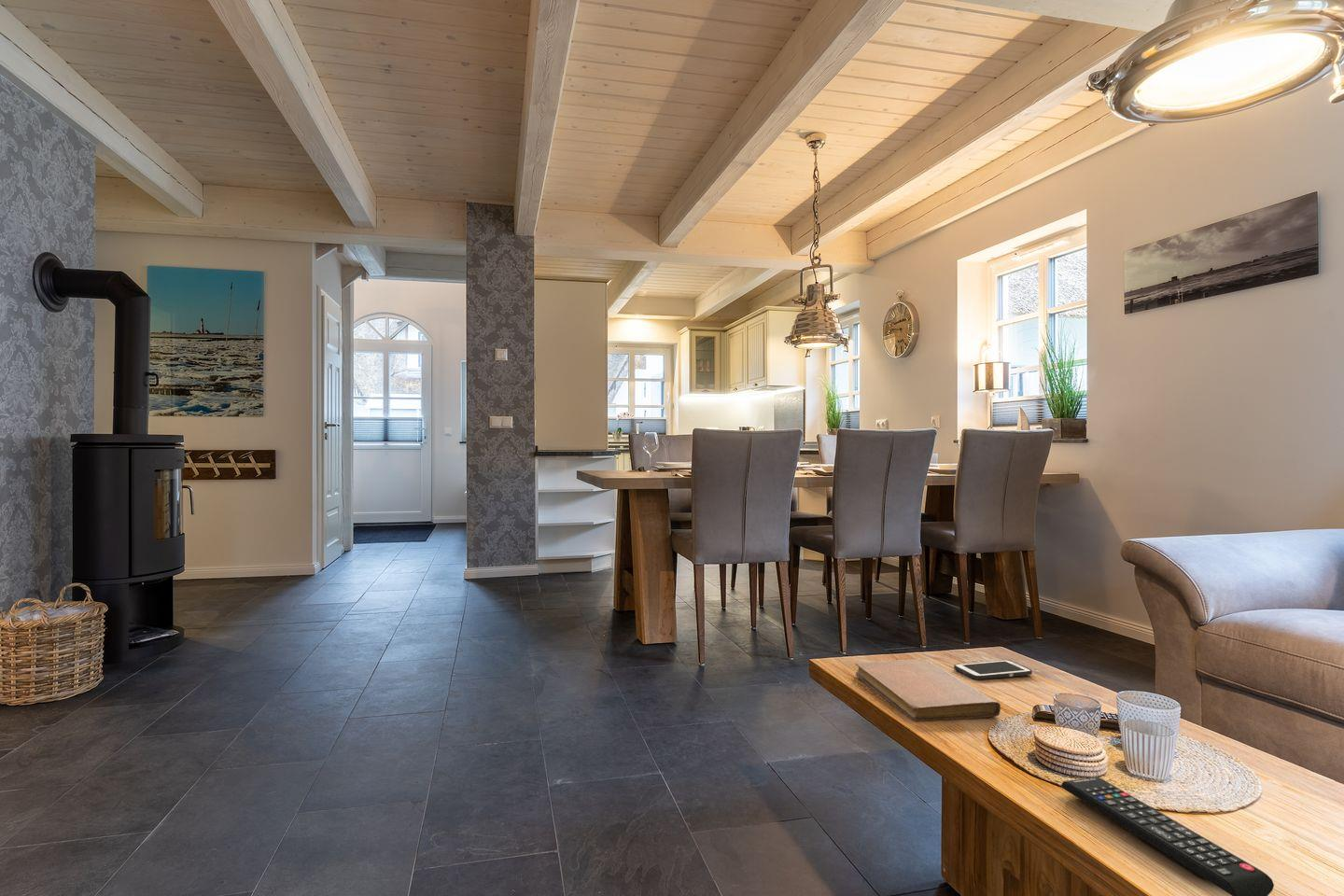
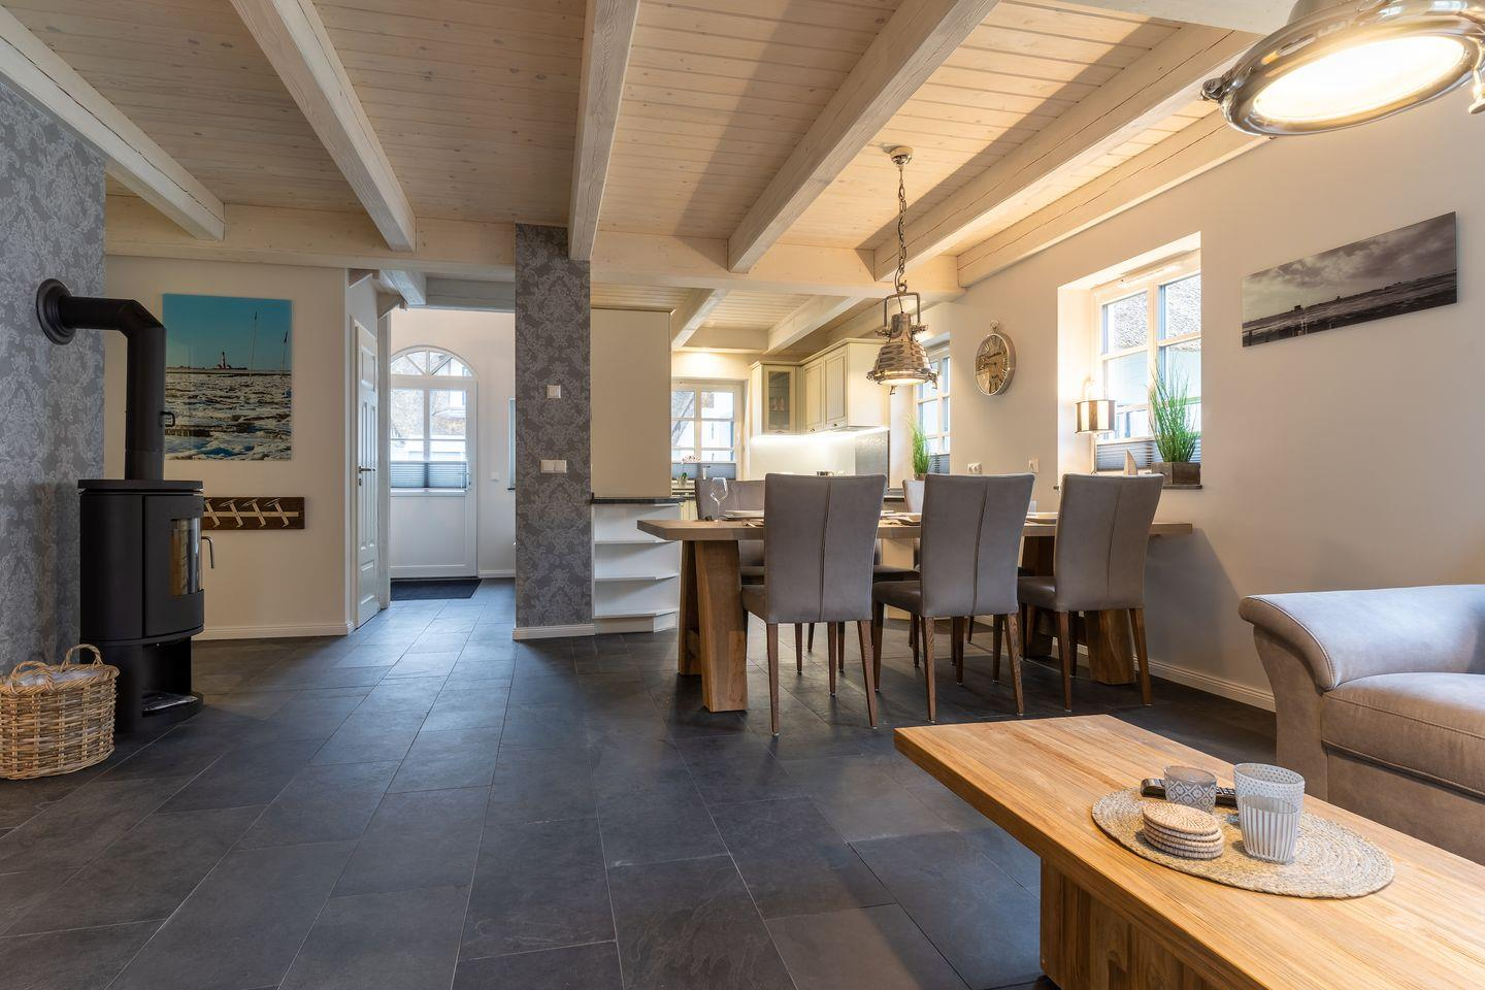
- notebook [855,658,1001,722]
- cell phone [953,659,1033,680]
- remote control [1060,777,1275,896]
